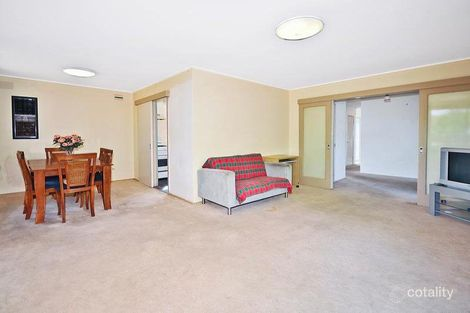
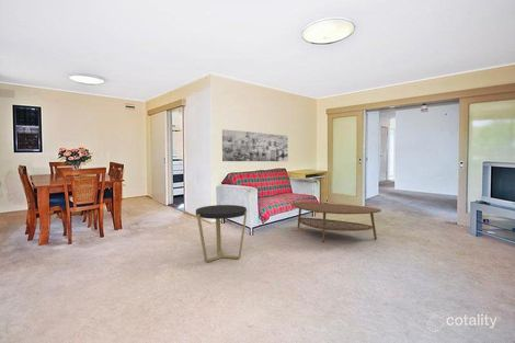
+ side table [195,204,248,263]
+ wall art [221,128,289,162]
+ coffee table [291,201,382,243]
